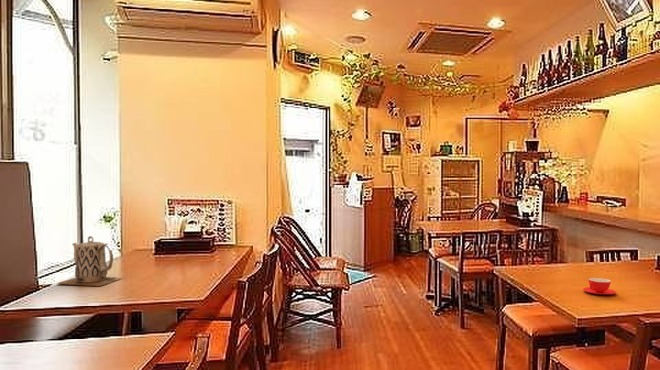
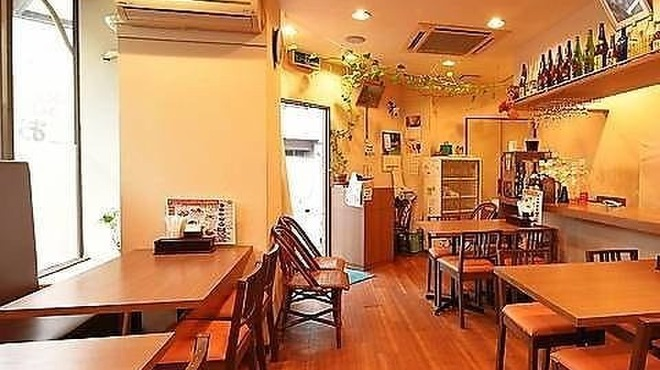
- teapot [54,235,124,287]
- teacup [582,277,617,295]
